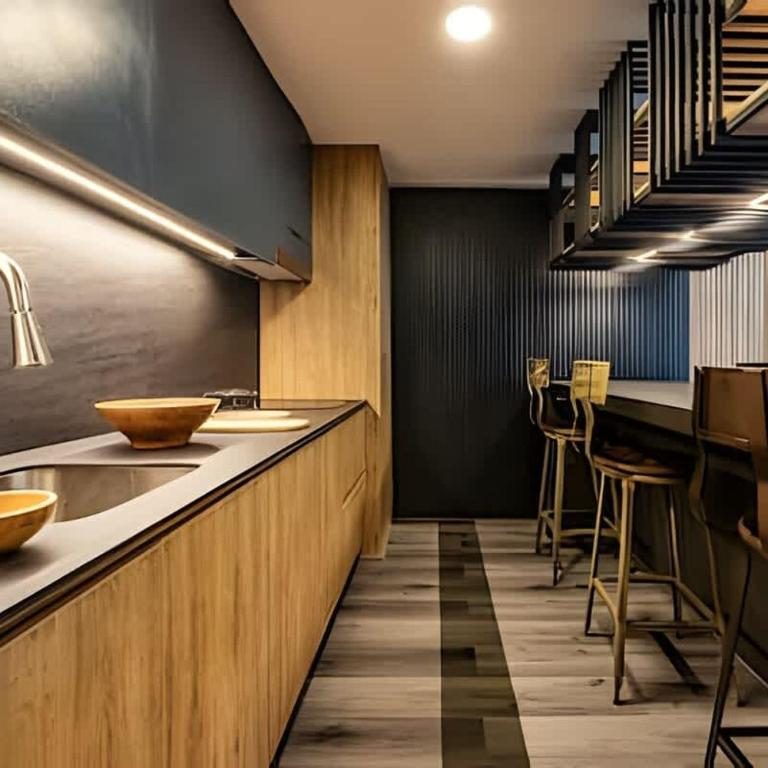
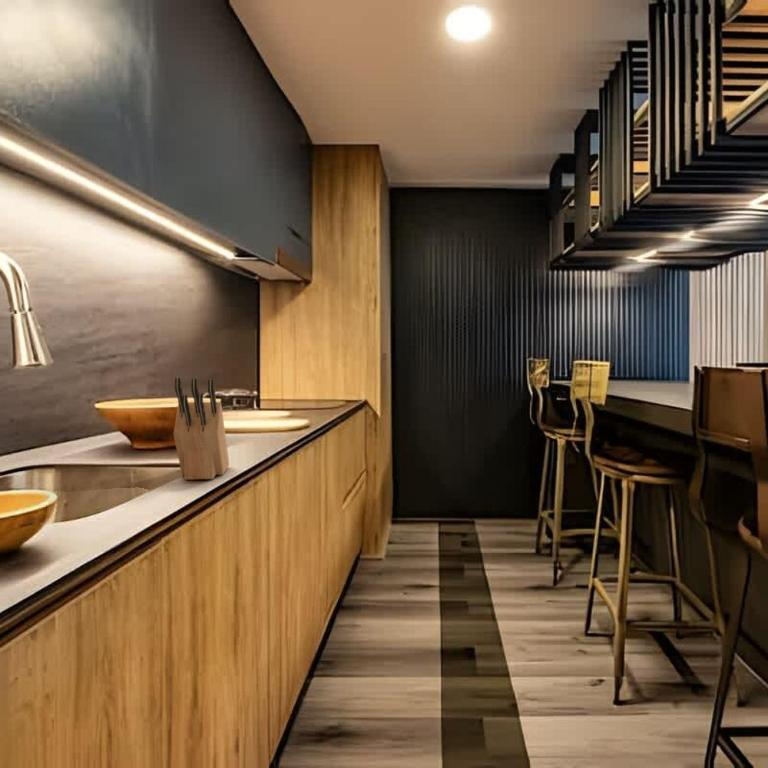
+ knife block [173,377,230,481]
